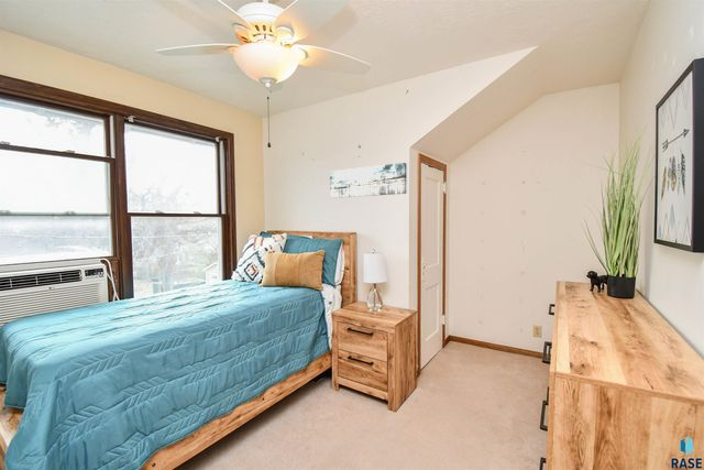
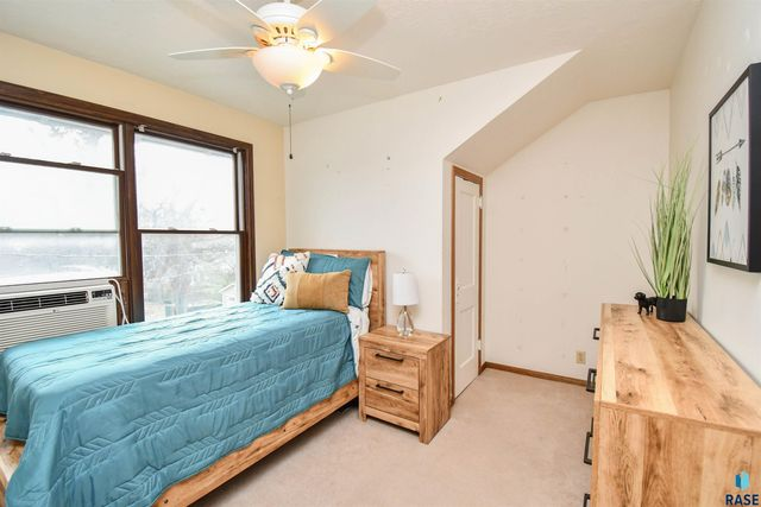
- wall art [329,162,408,199]
